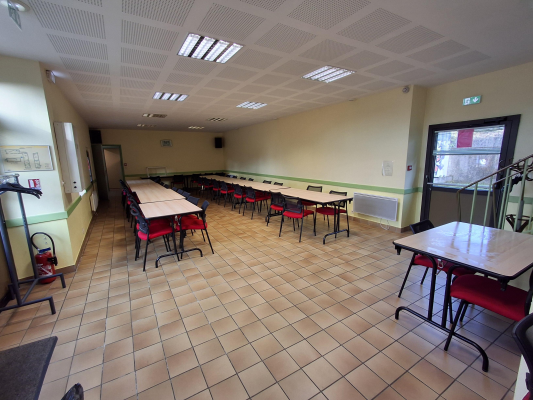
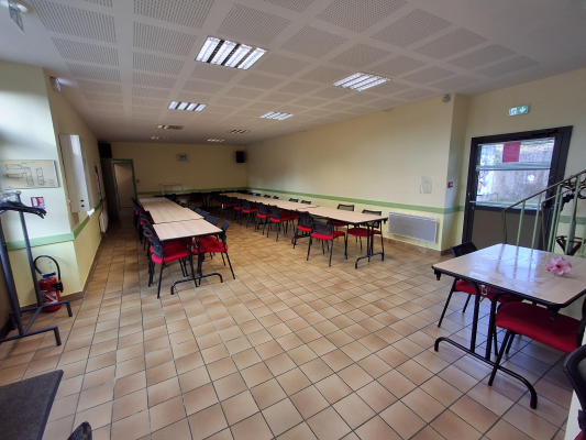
+ flower [544,255,573,276]
